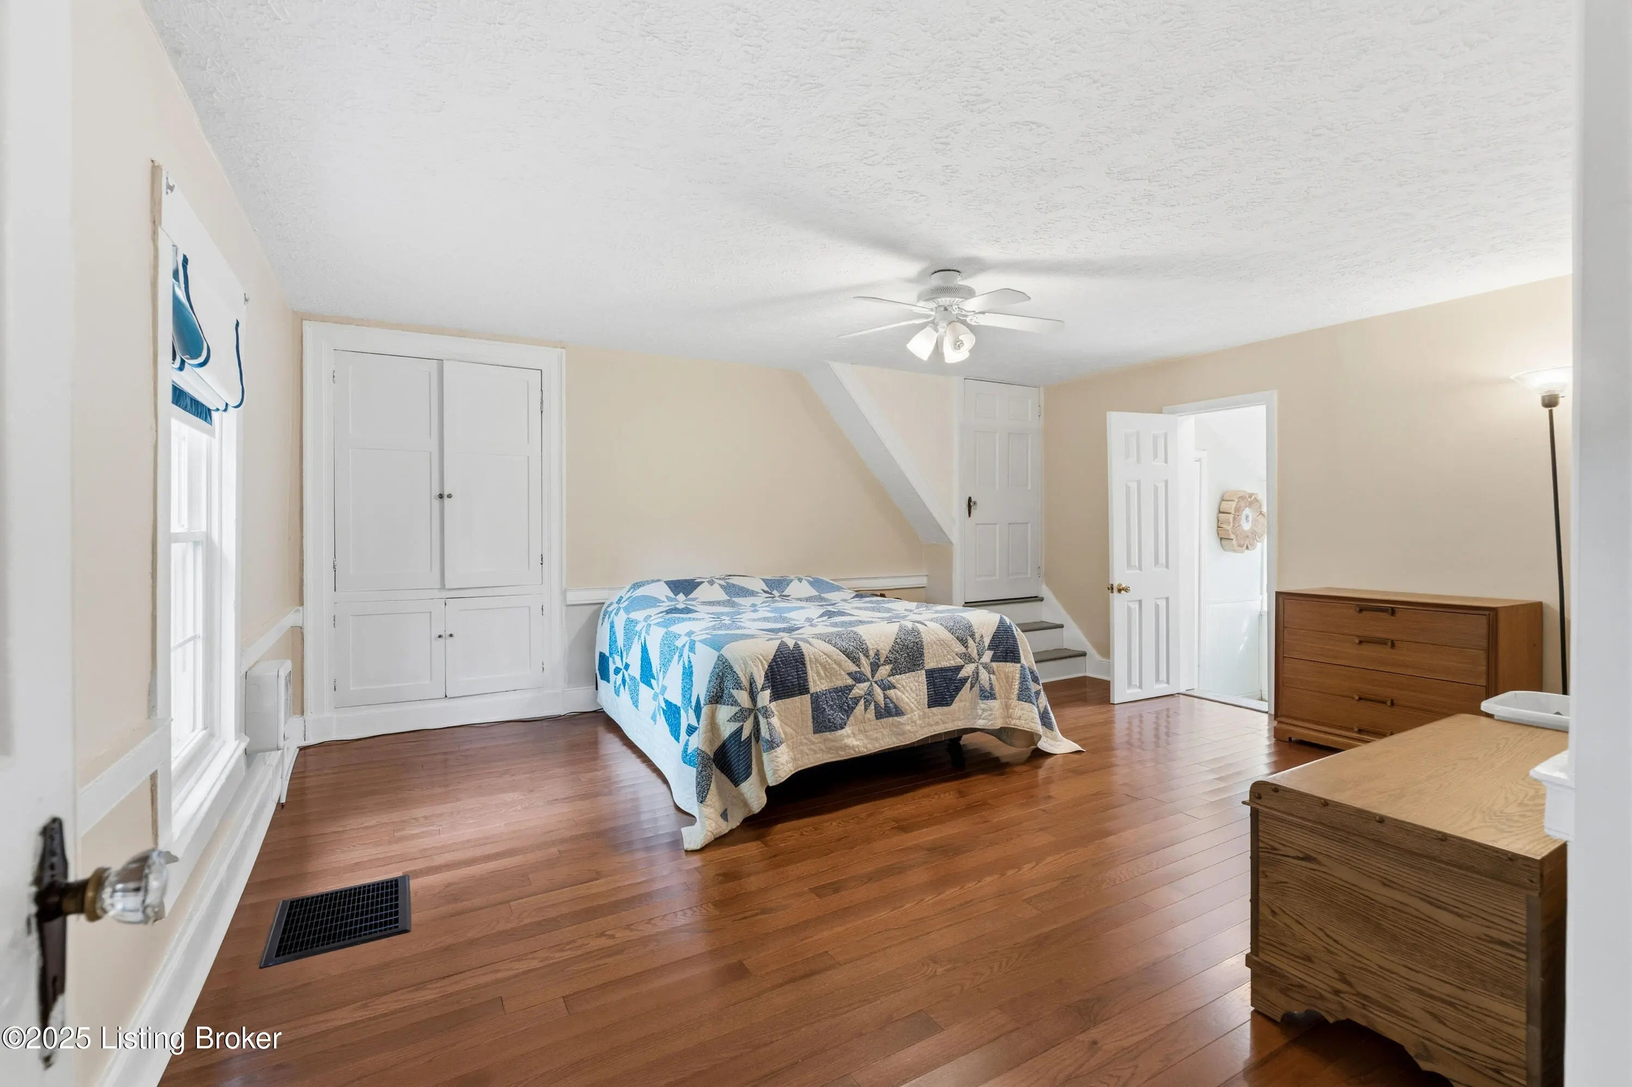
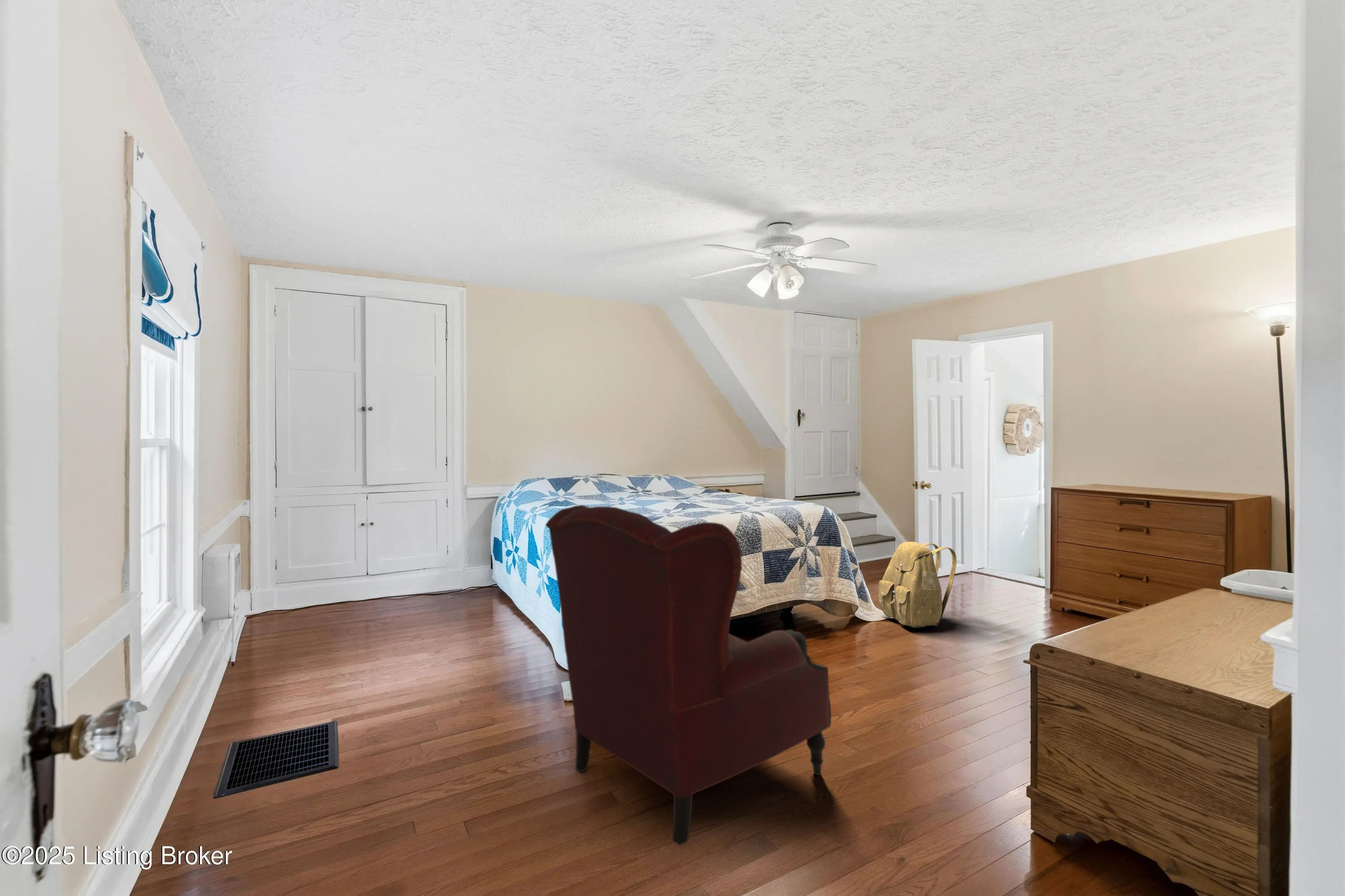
+ backpack [877,541,957,628]
+ armchair [545,505,832,846]
